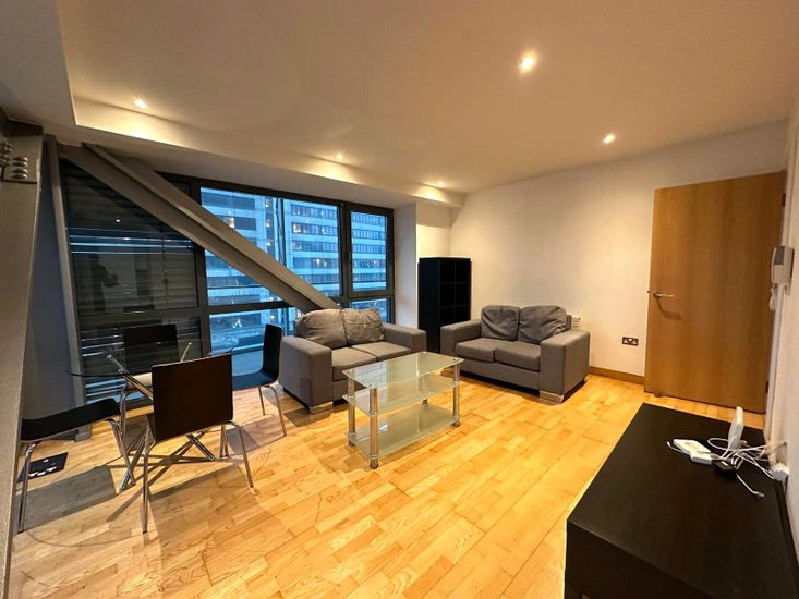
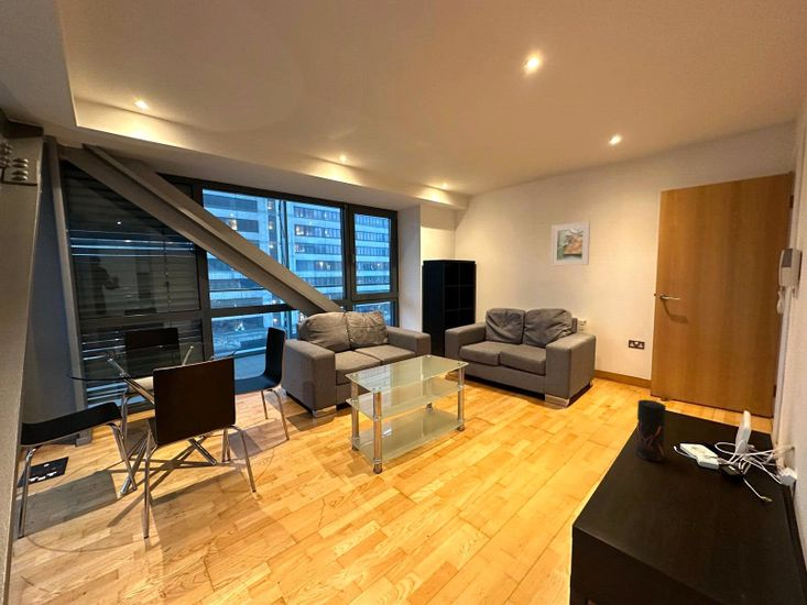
+ pepper grinder [634,398,667,462]
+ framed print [549,220,591,267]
